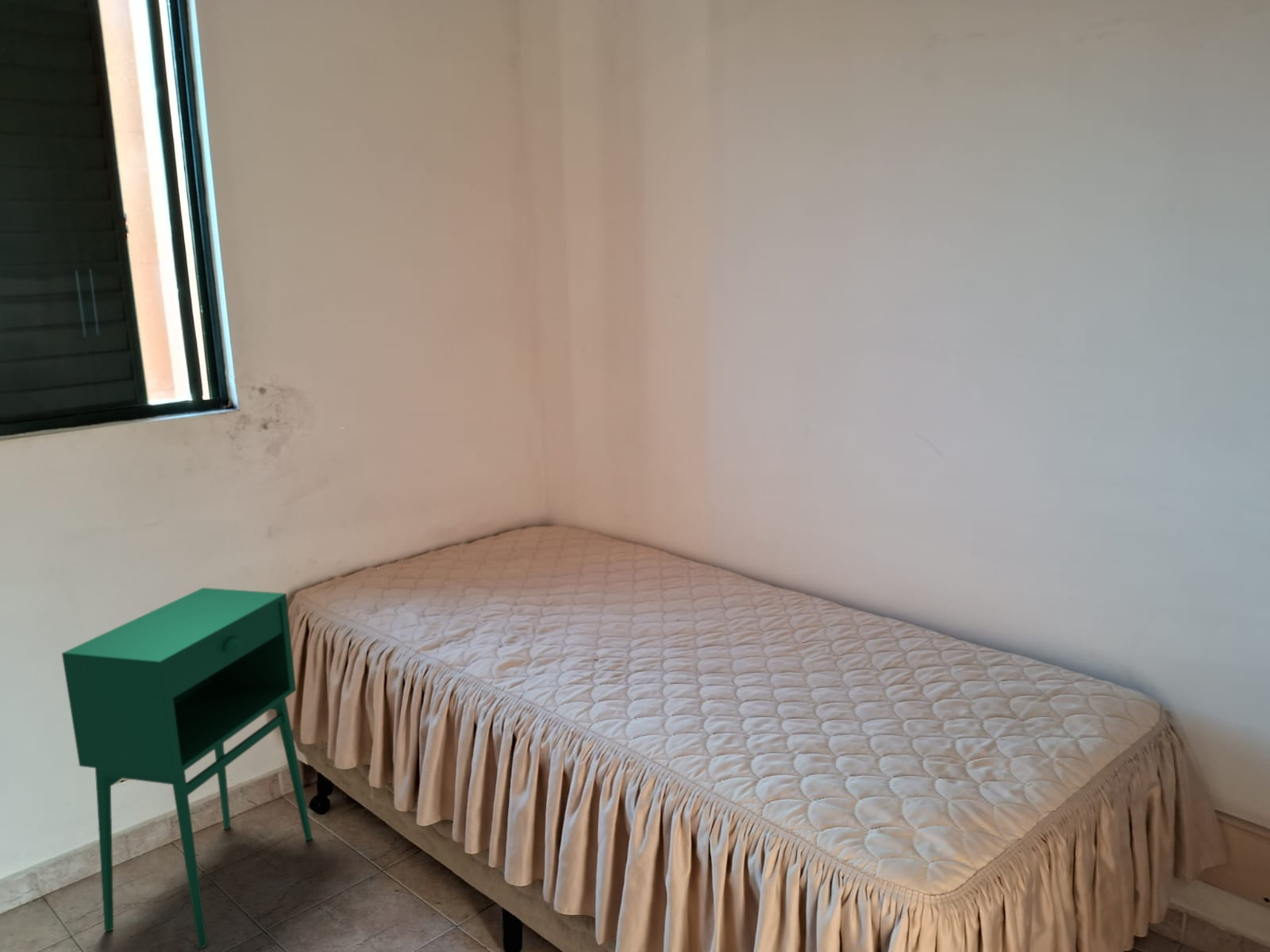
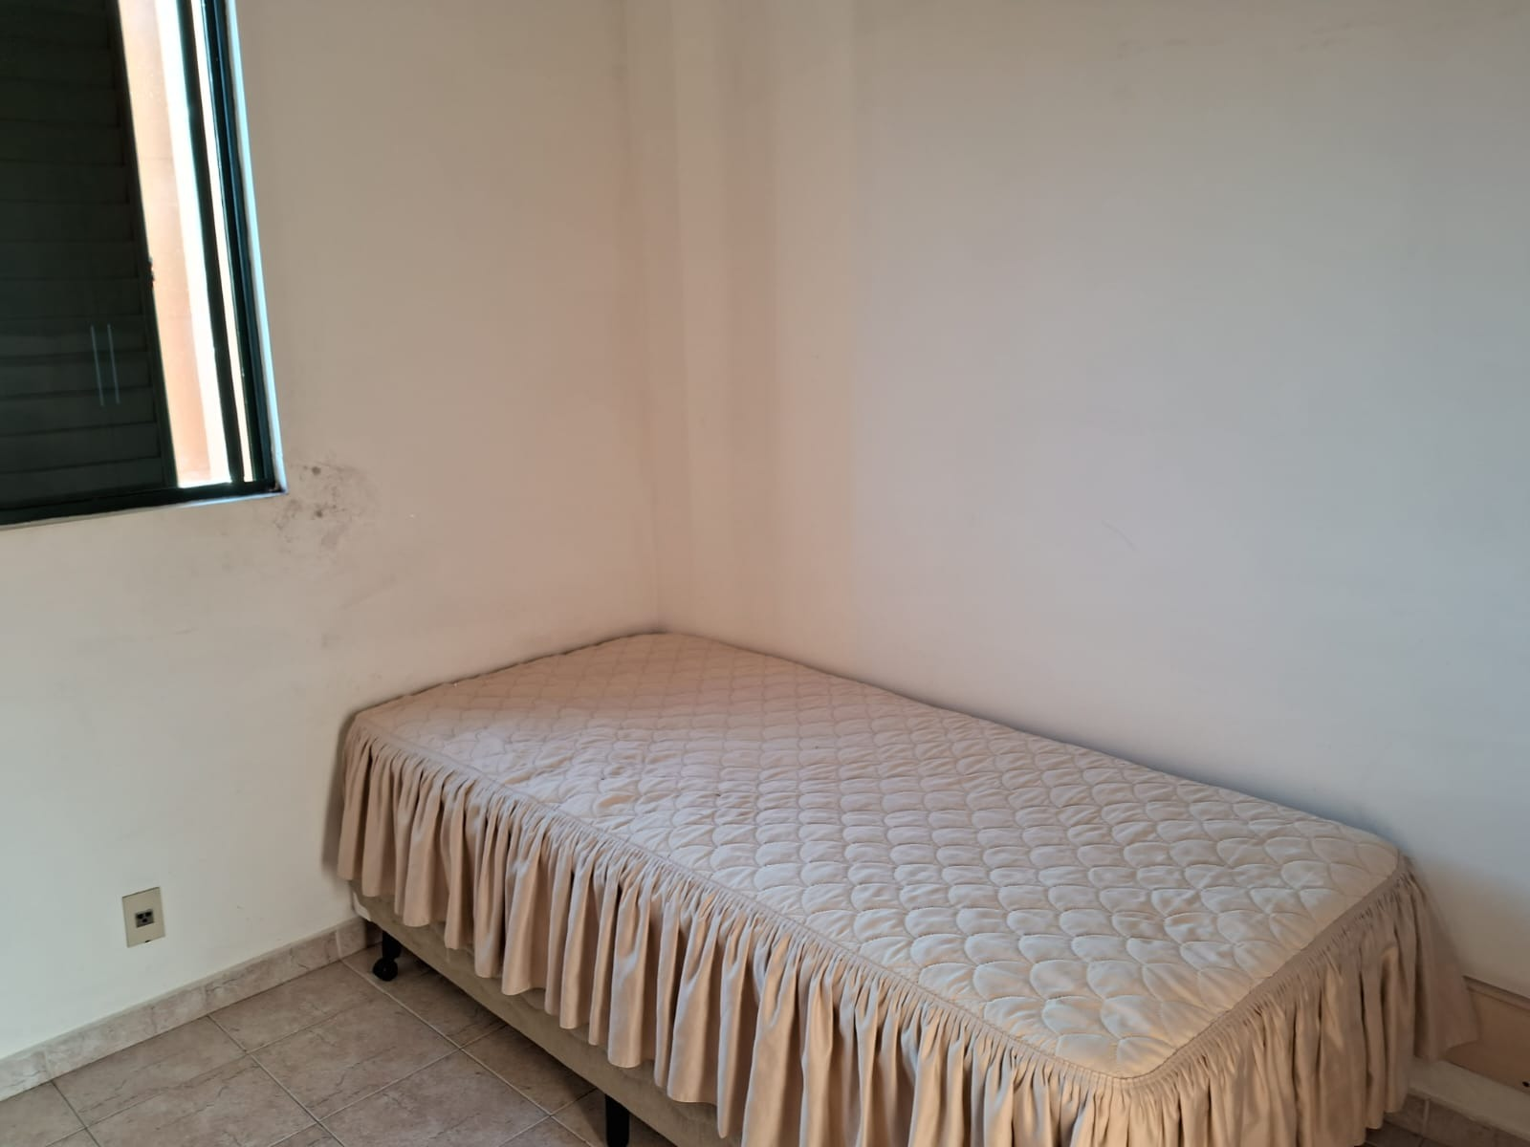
- storage cabinet [61,587,314,949]
